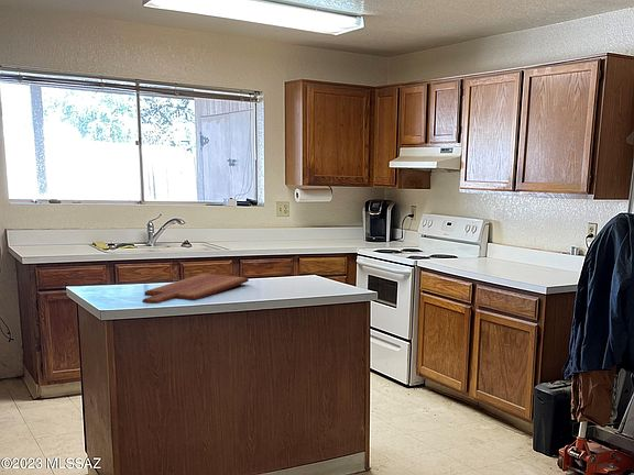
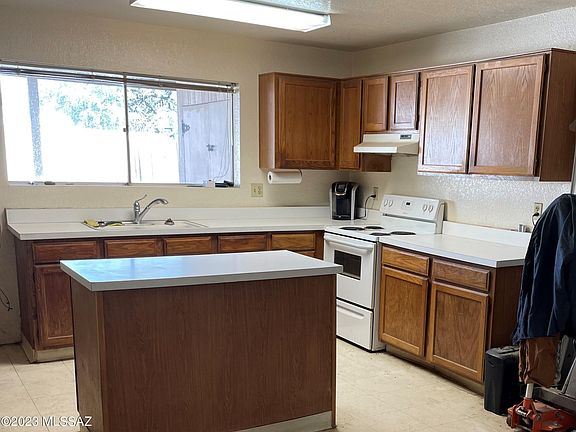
- cutting board [141,273,250,305]
